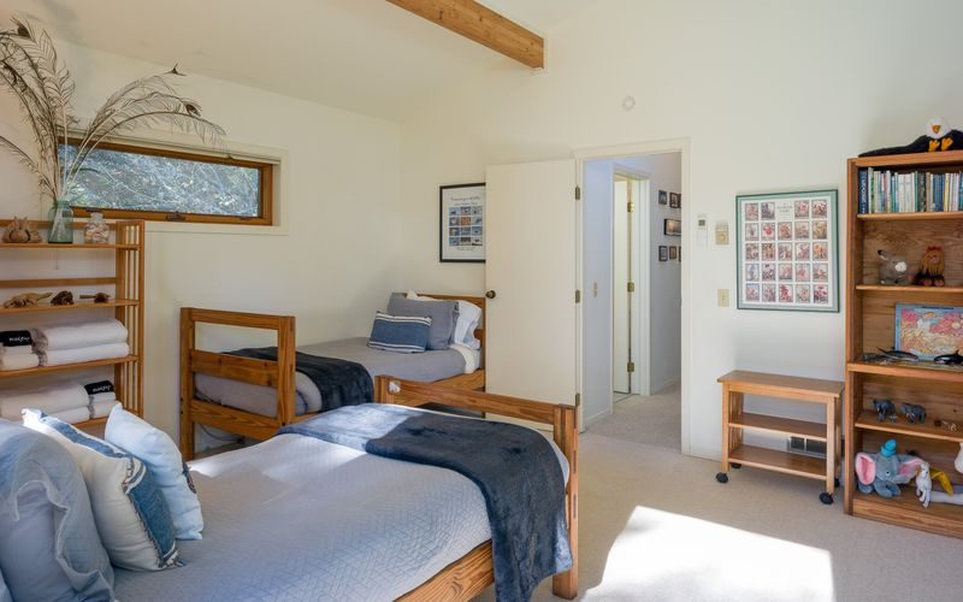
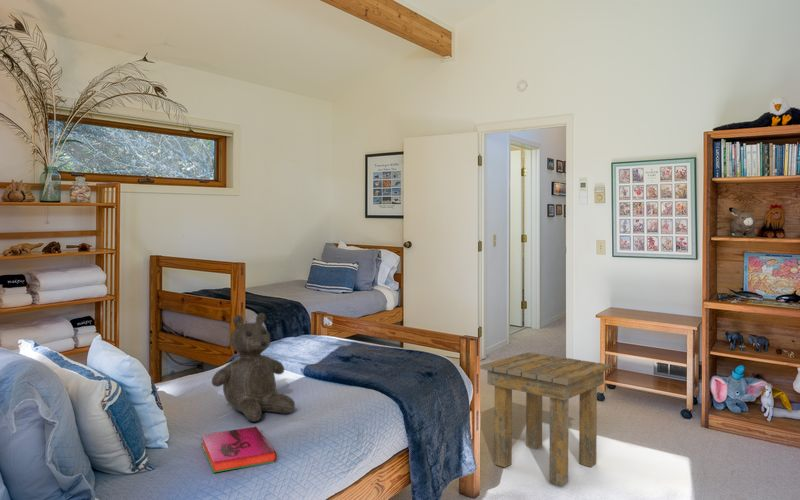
+ hardback book [200,425,278,474]
+ side table [479,351,612,487]
+ teddy bear [211,312,296,423]
